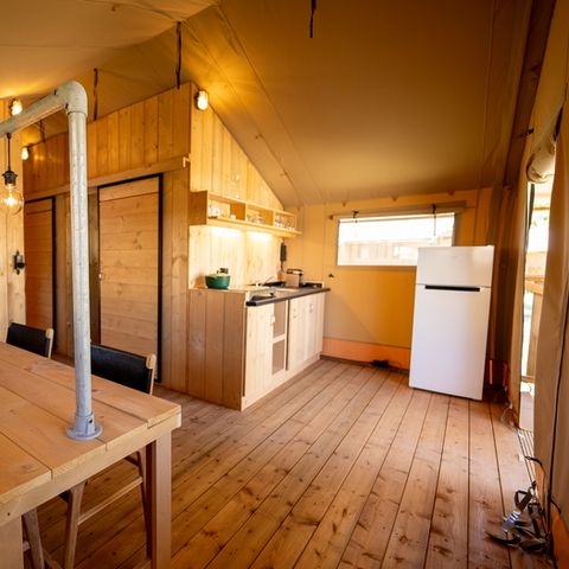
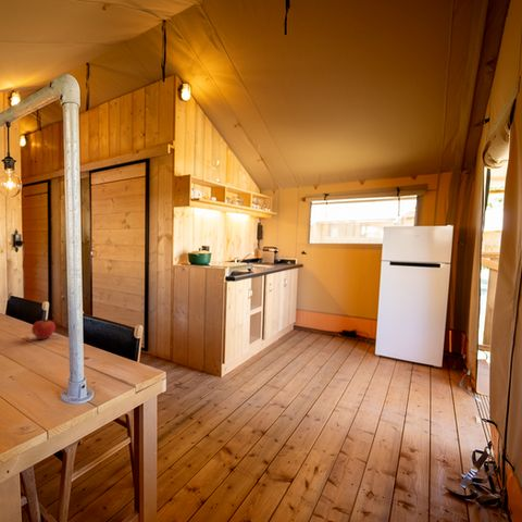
+ apple [30,316,57,340]
